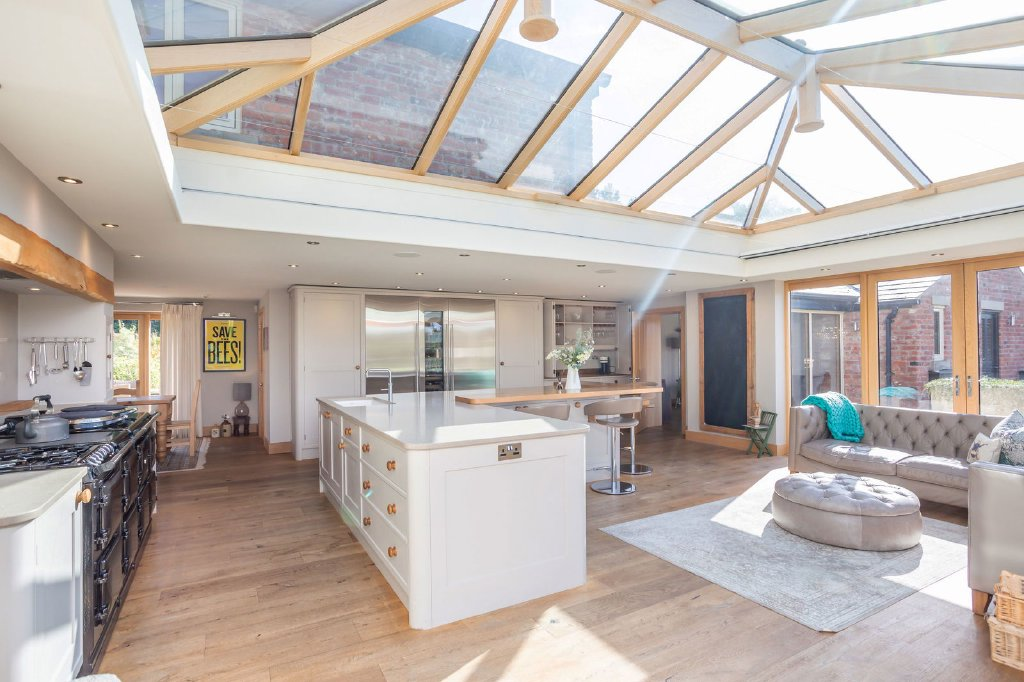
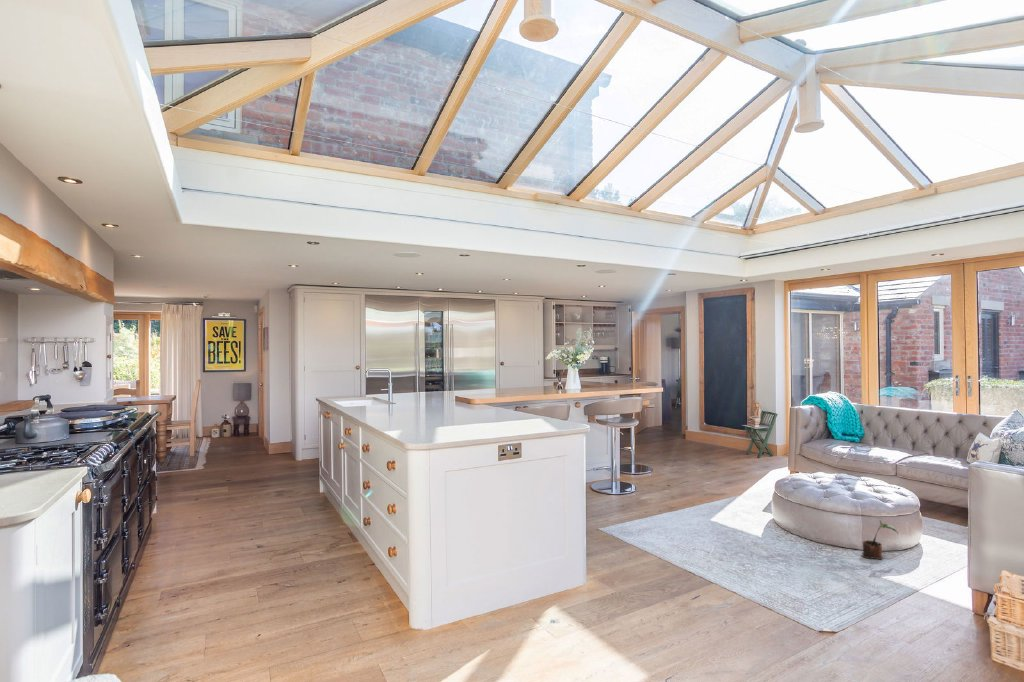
+ potted plant [860,519,899,560]
